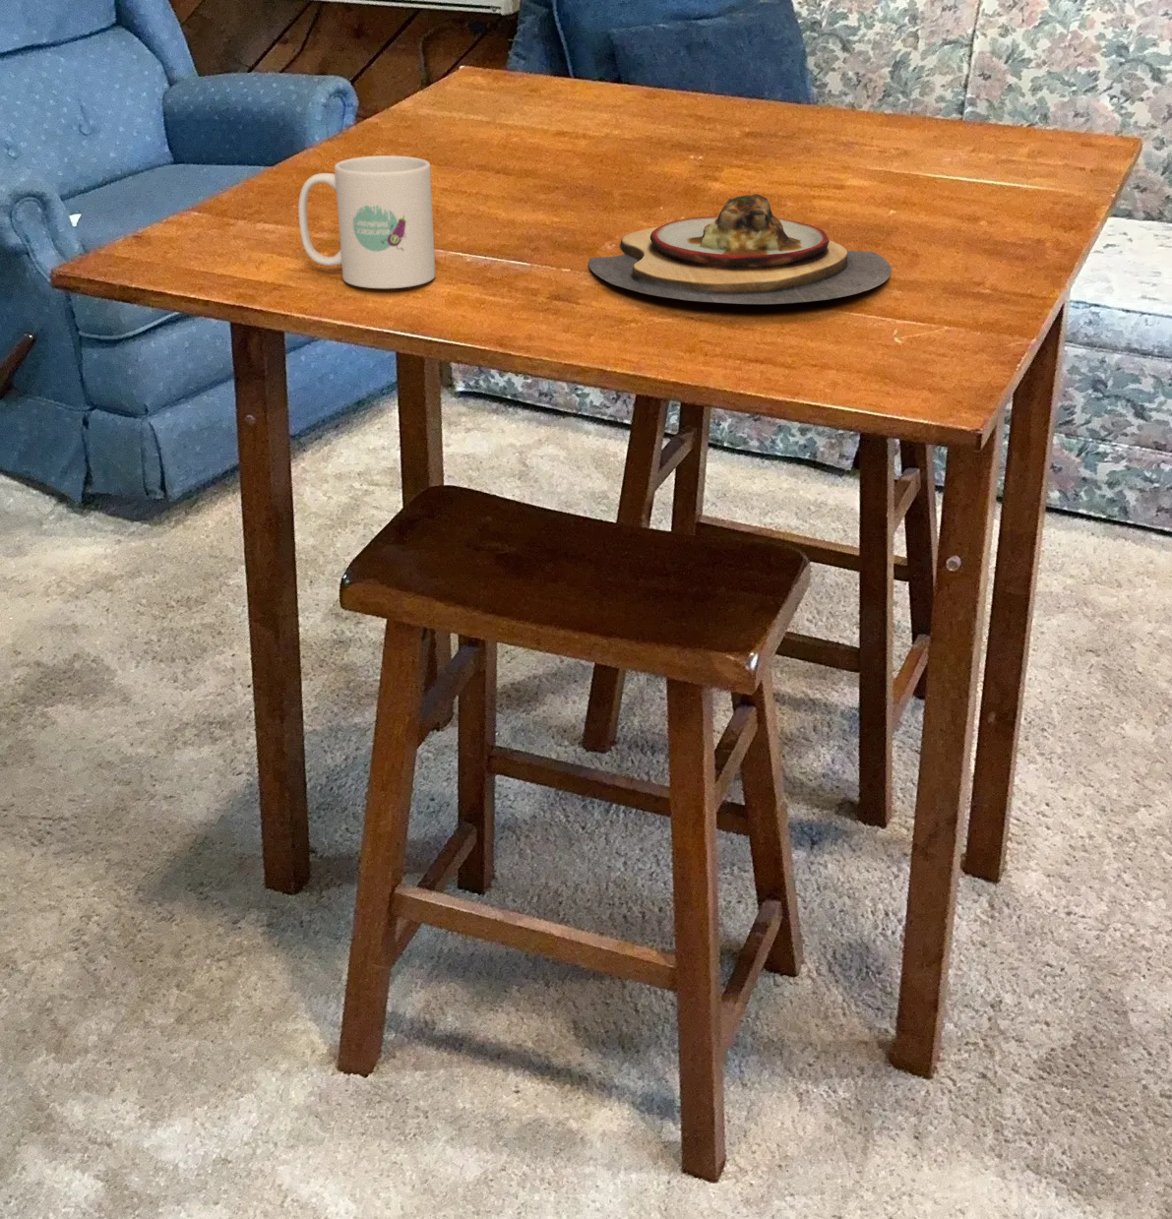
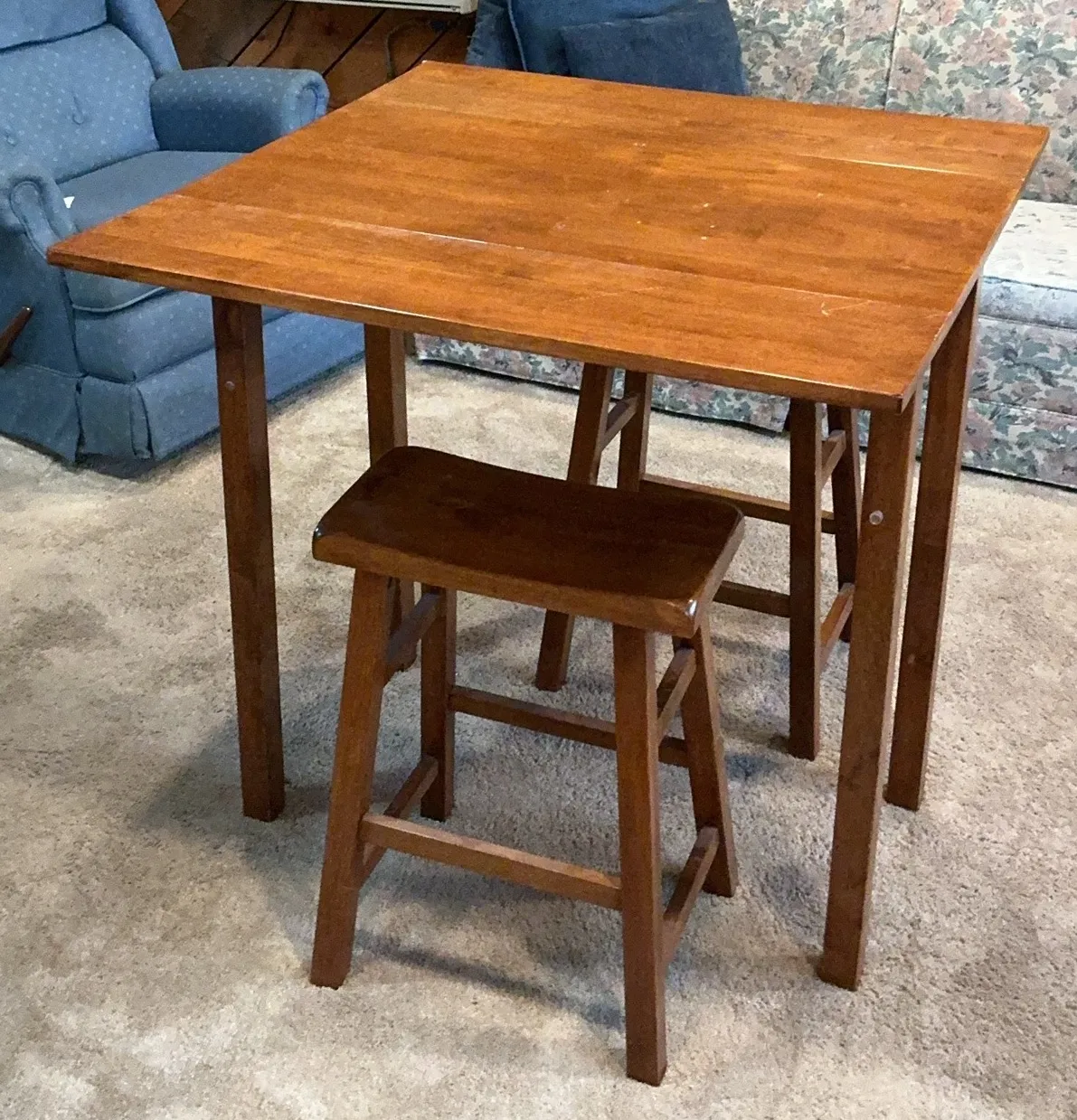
- plate [588,193,892,305]
- mug [297,155,436,290]
